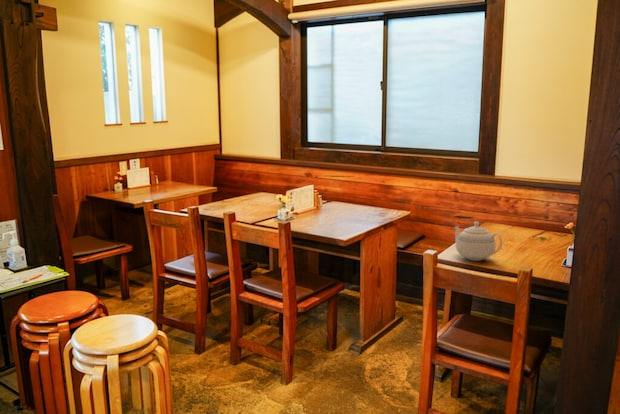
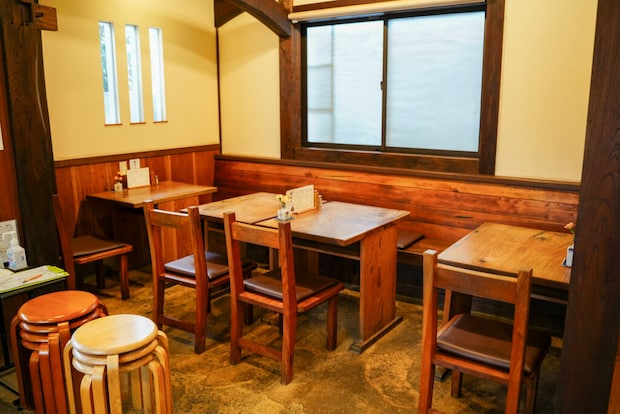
- teapot [453,221,503,262]
